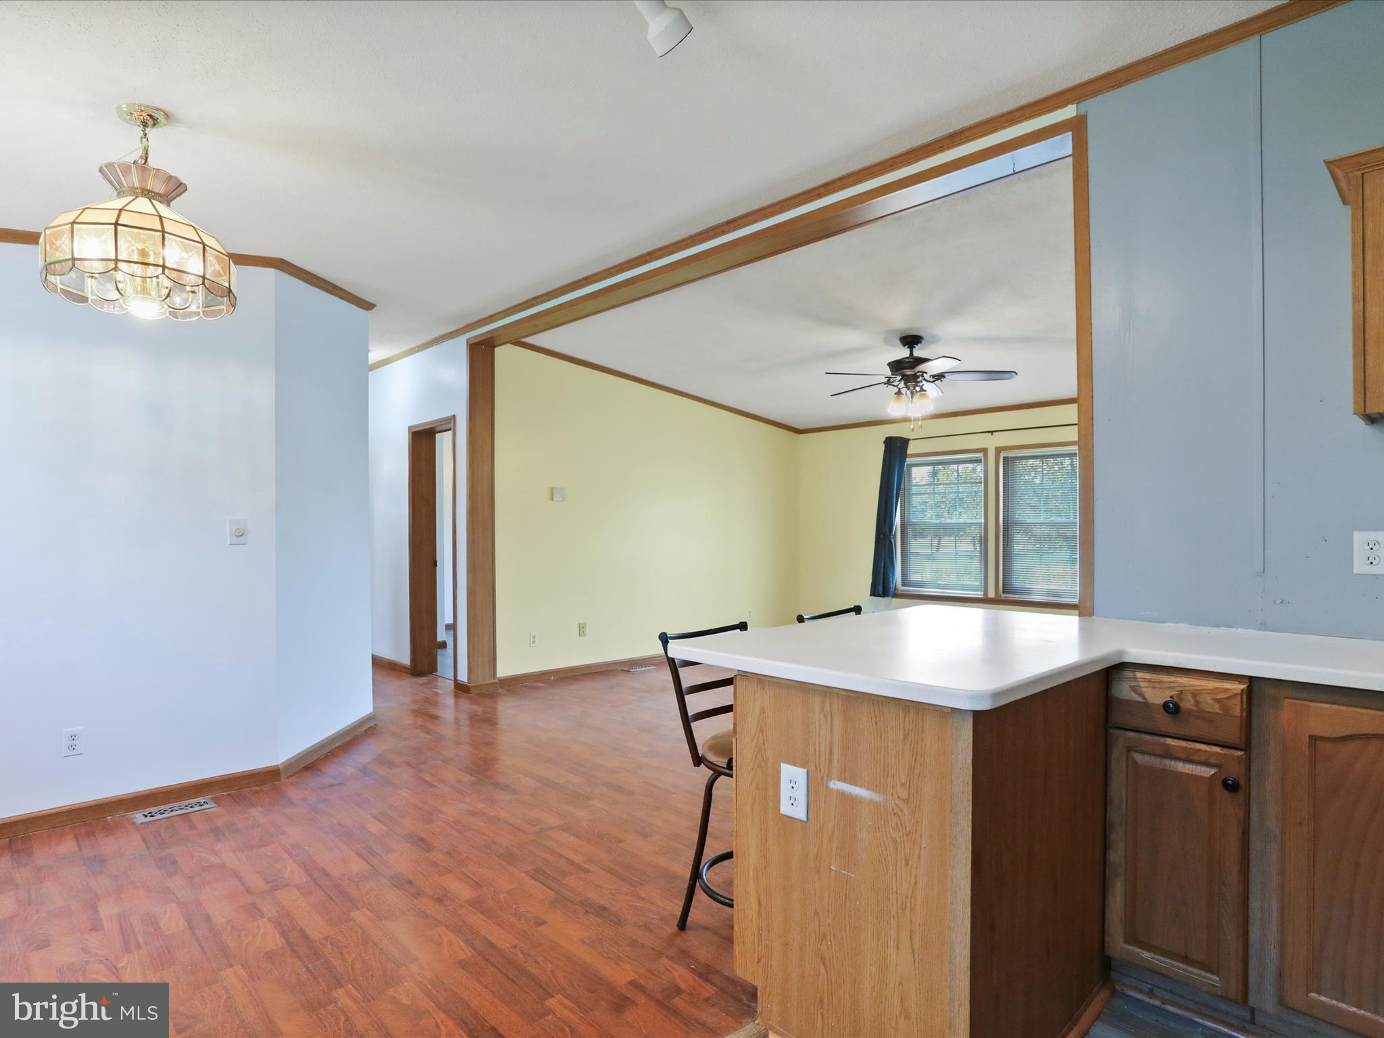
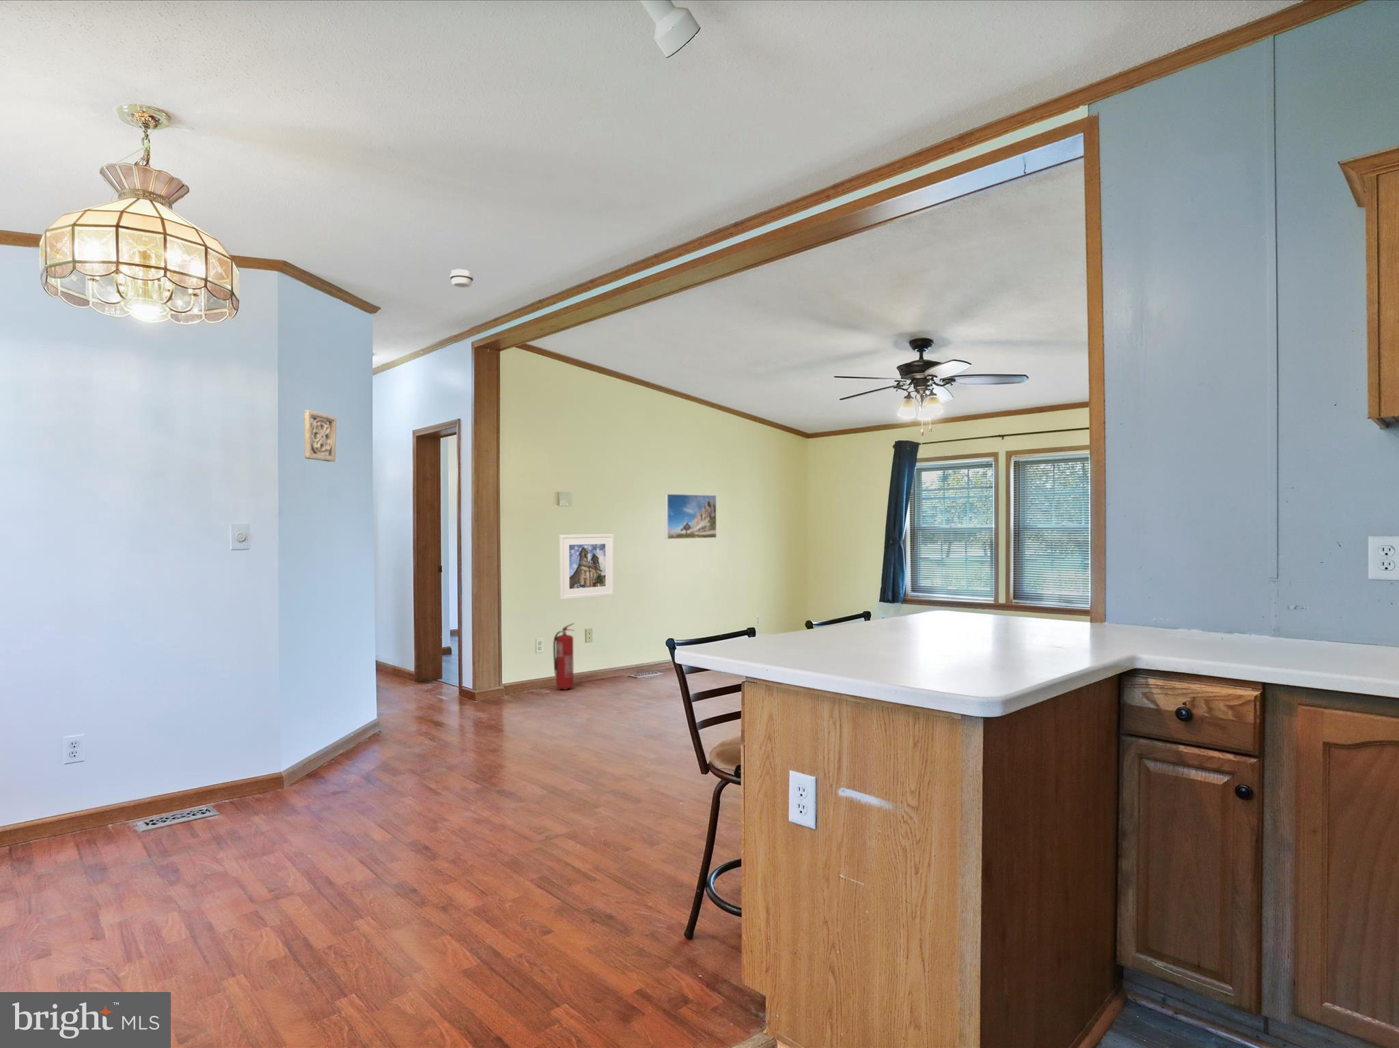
+ smoke detector [449,269,474,288]
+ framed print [558,534,615,600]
+ fire extinguisher [553,622,575,690]
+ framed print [664,493,717,539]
+ wall ornament [303,410,337,462]
